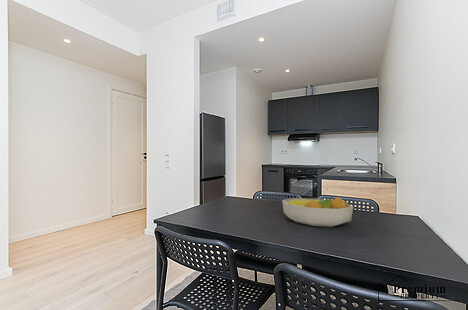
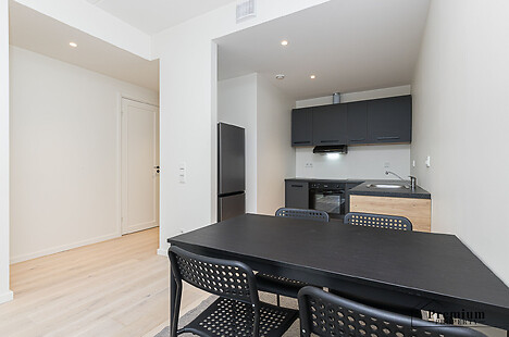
- fruit bowl [281,196,354,228]
